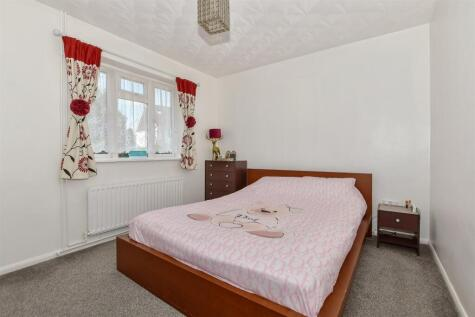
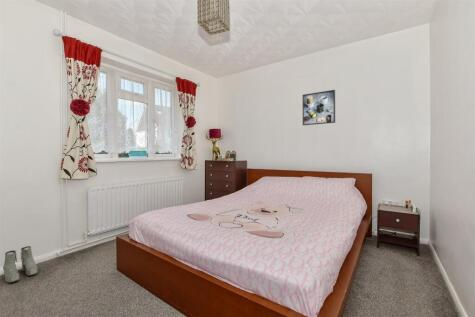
+ boots [2,245,38,284]
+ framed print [302,89,336,126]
